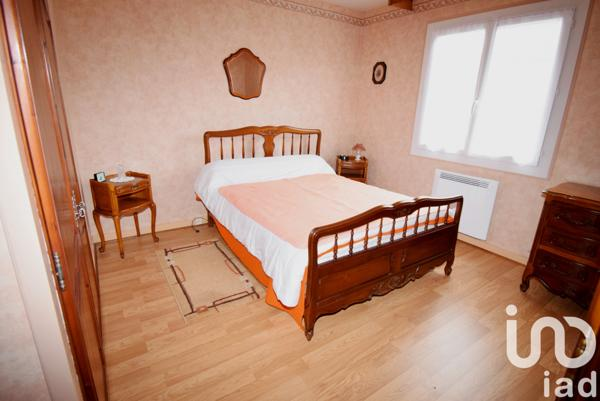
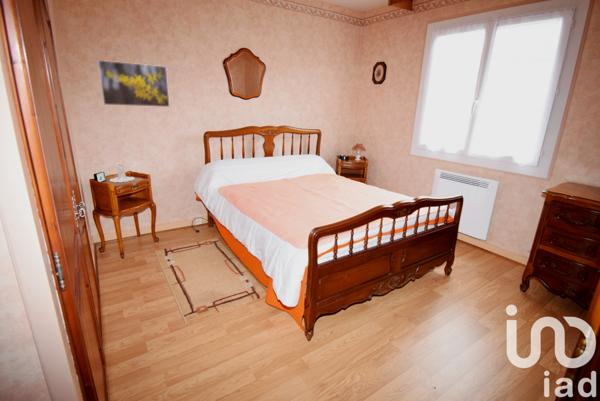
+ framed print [97,59,171,108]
